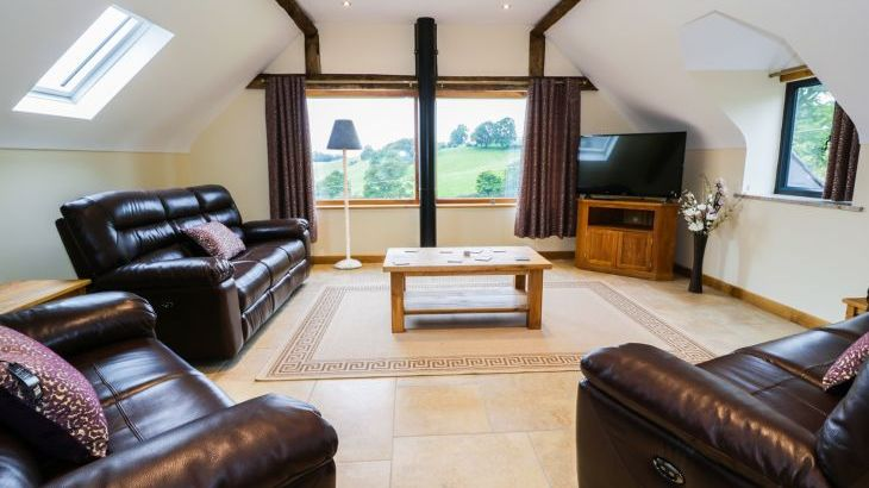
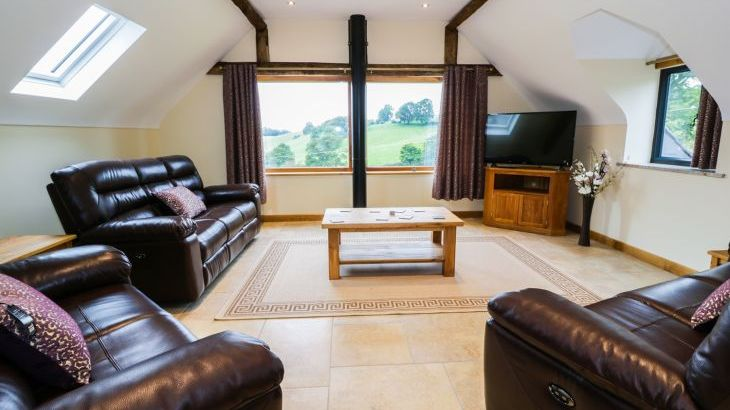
- floor lamp [325,118,364,270]
